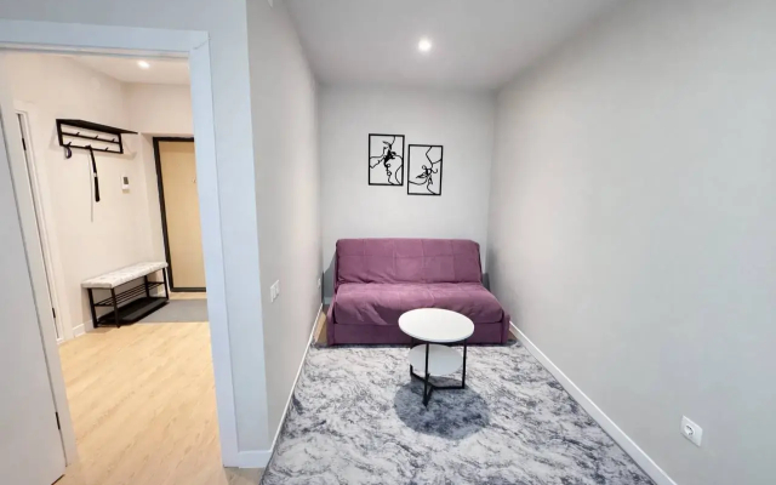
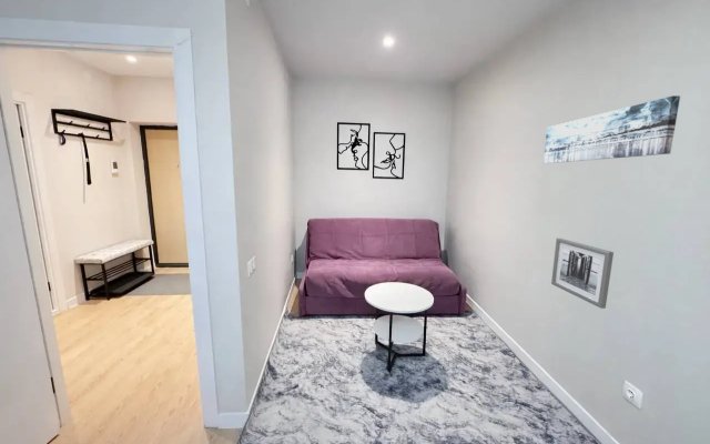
+ wall art [542,94,681,164]
+ wall art [550,238,615,310]
